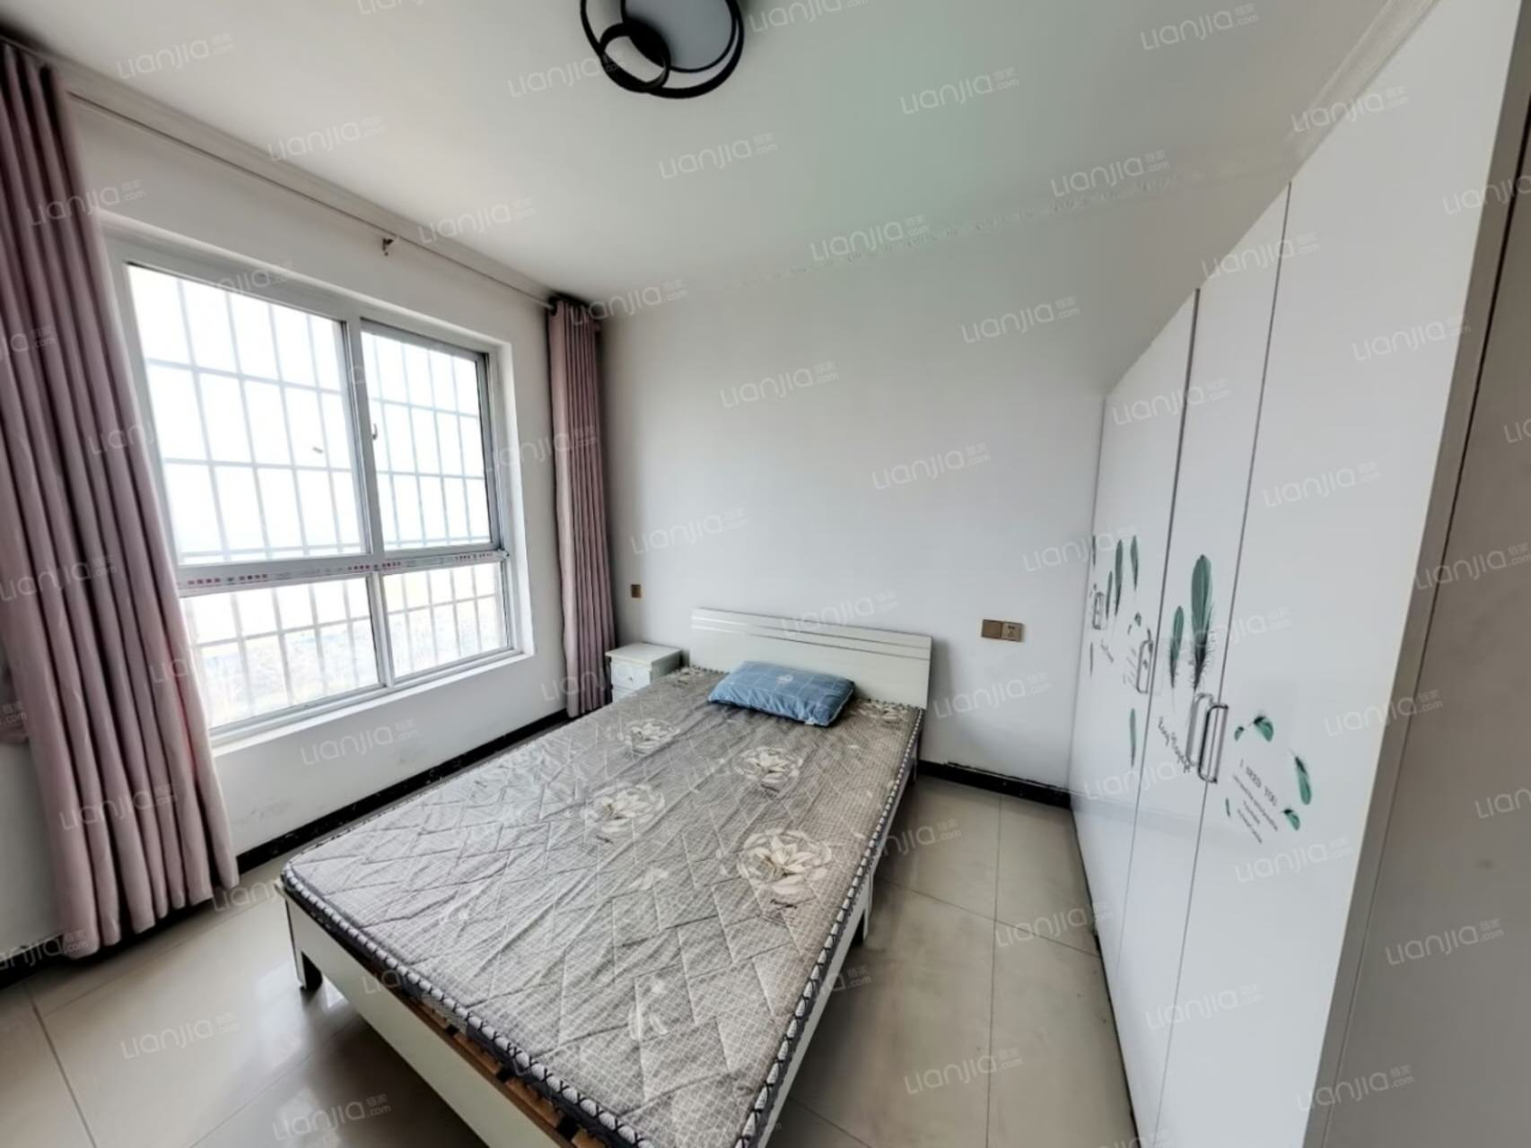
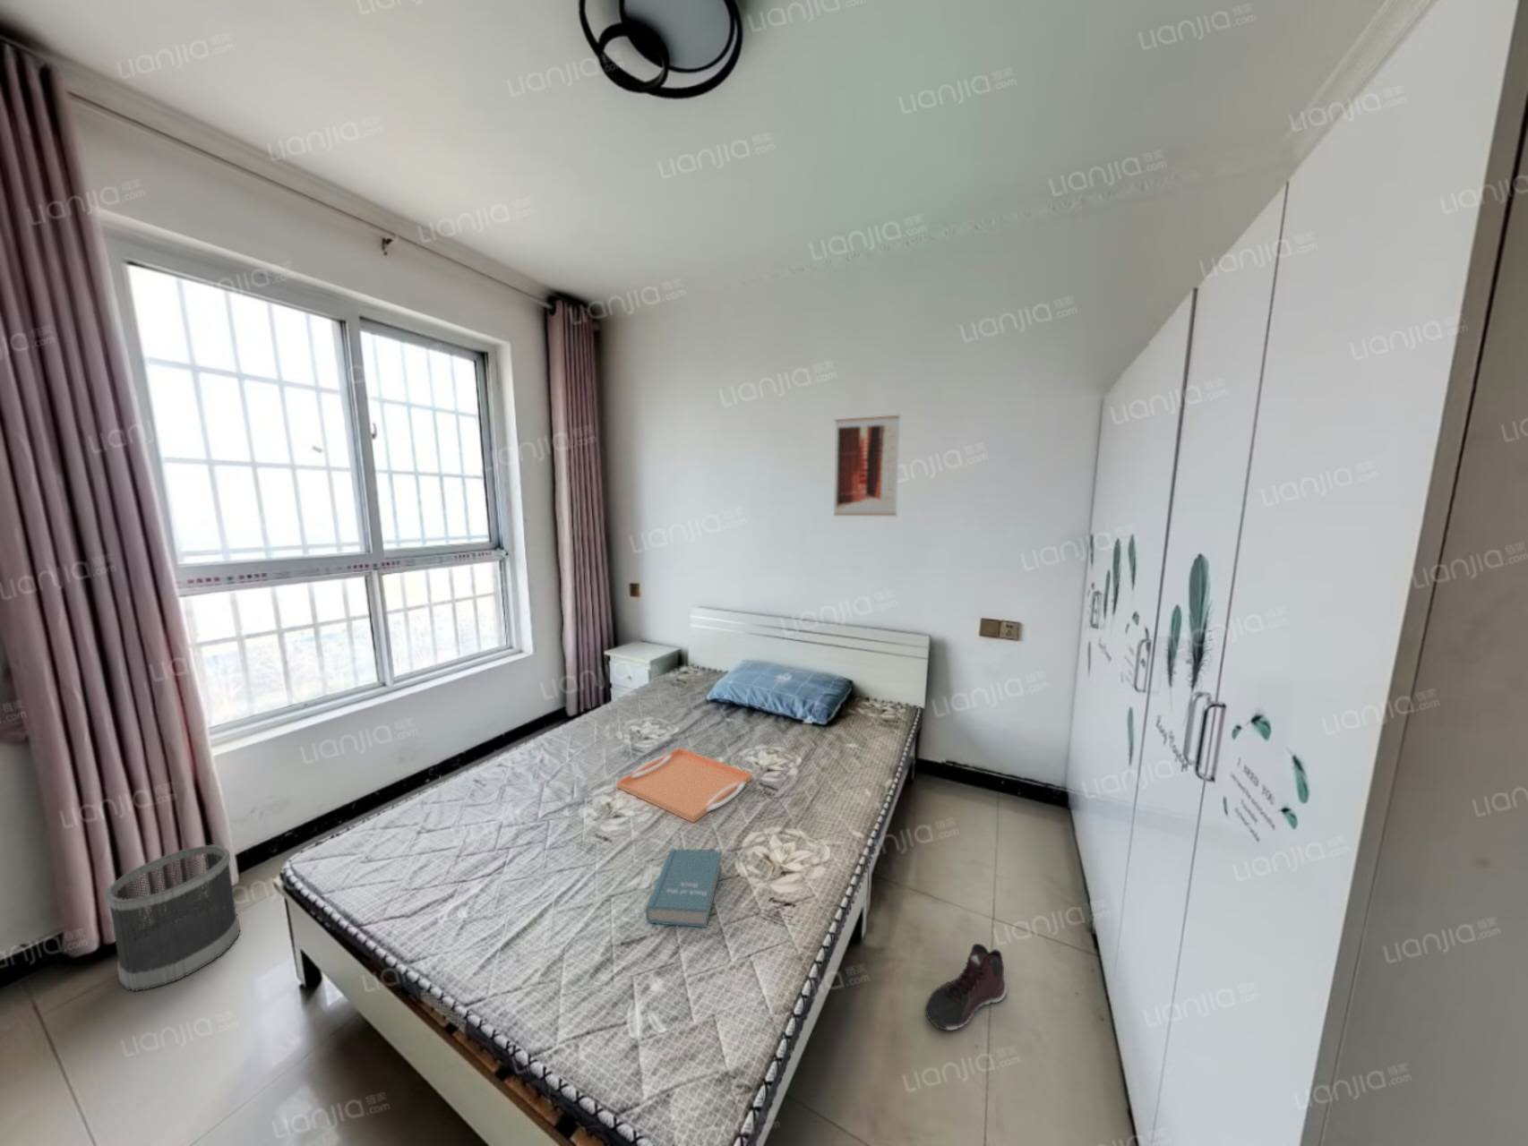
+ sneaker [925,943,1008,1032]
+ wall art [833,414,901,516]
+ serving tray [615,746,754,823]
+ wastebasket [104,844,241,992]
+ book [645,847,722,928]
